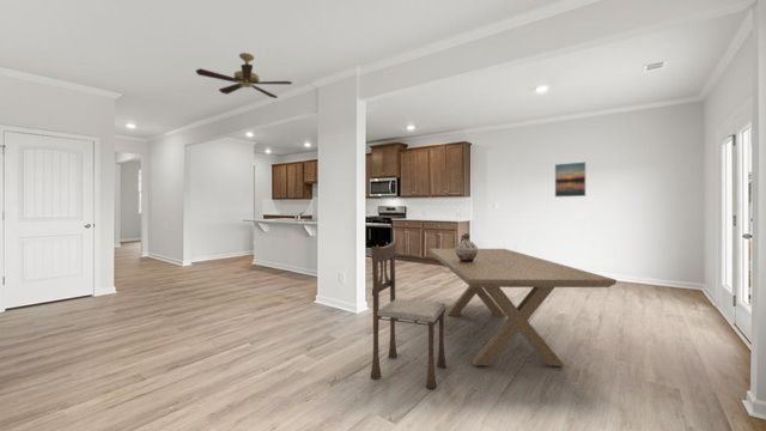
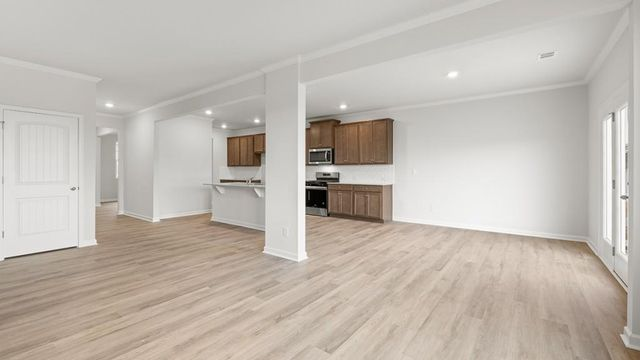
- ceiling fan [194,51,293,99]
- dining table [427,248,618,368]
- dining chair [370,241,446,390]
- ceramic jug [455,232,479,262]
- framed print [554,160,586,198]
